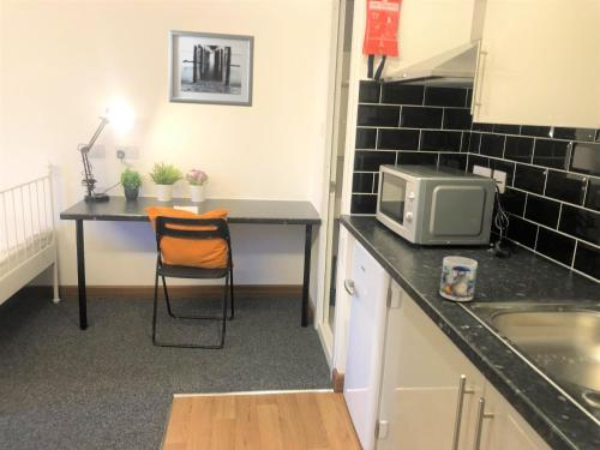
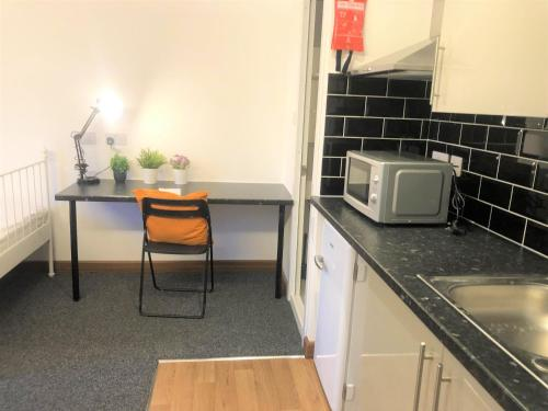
- mug [439,256,479,302]
- wall art [167,29,256,108]
